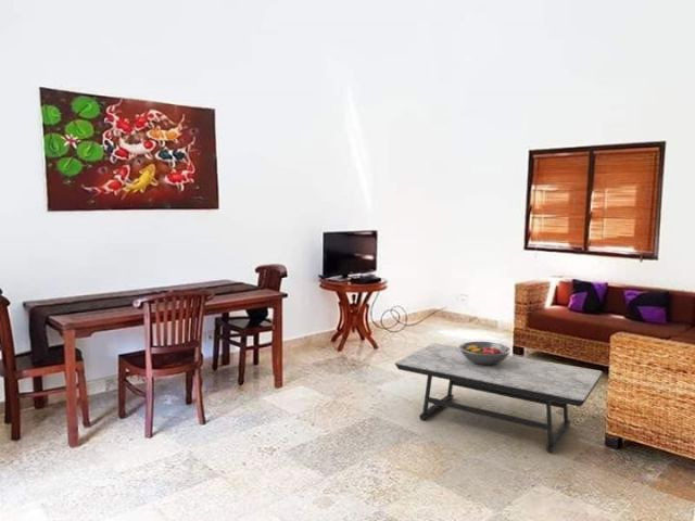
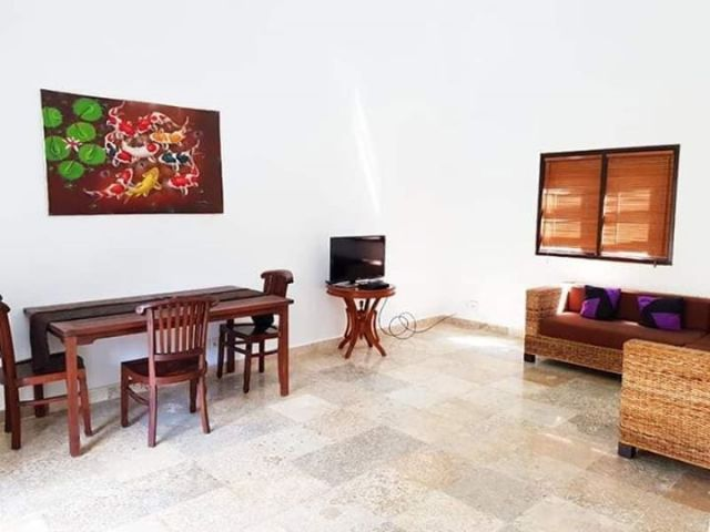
- fruit bowl [458,341,511,365]
- coffee table [394,342,604,454]
